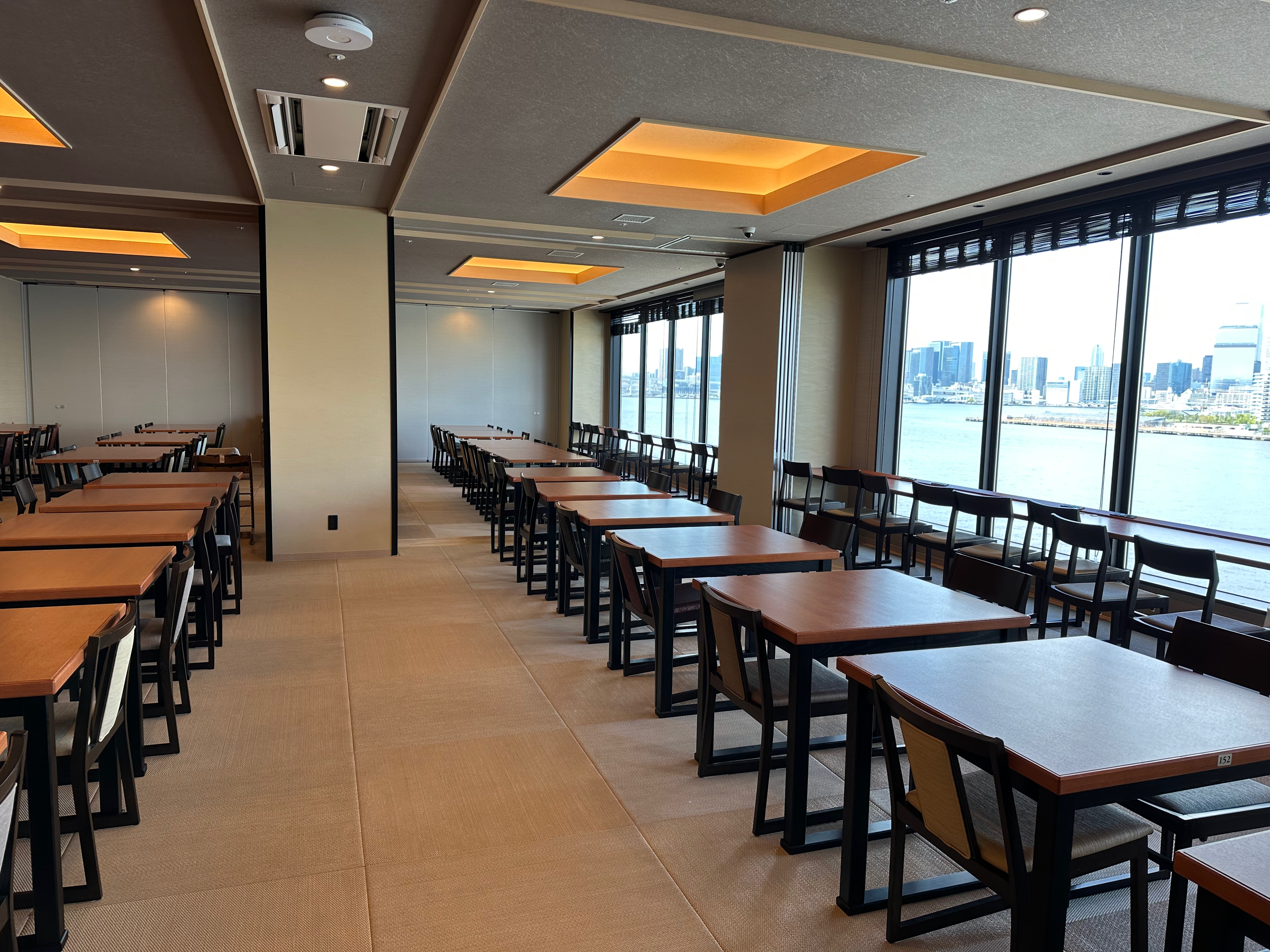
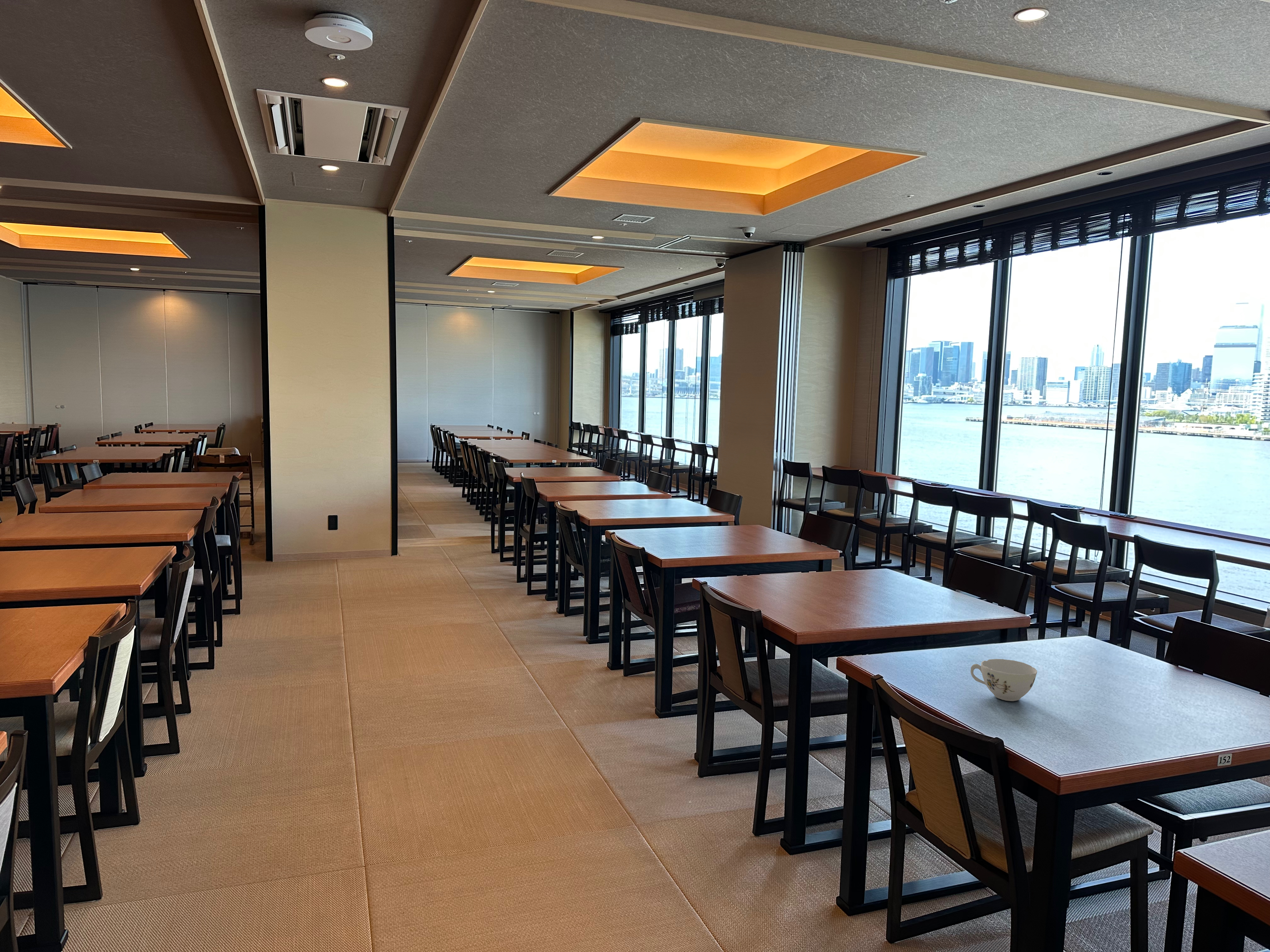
+ teacup [970,659,1038,701]
